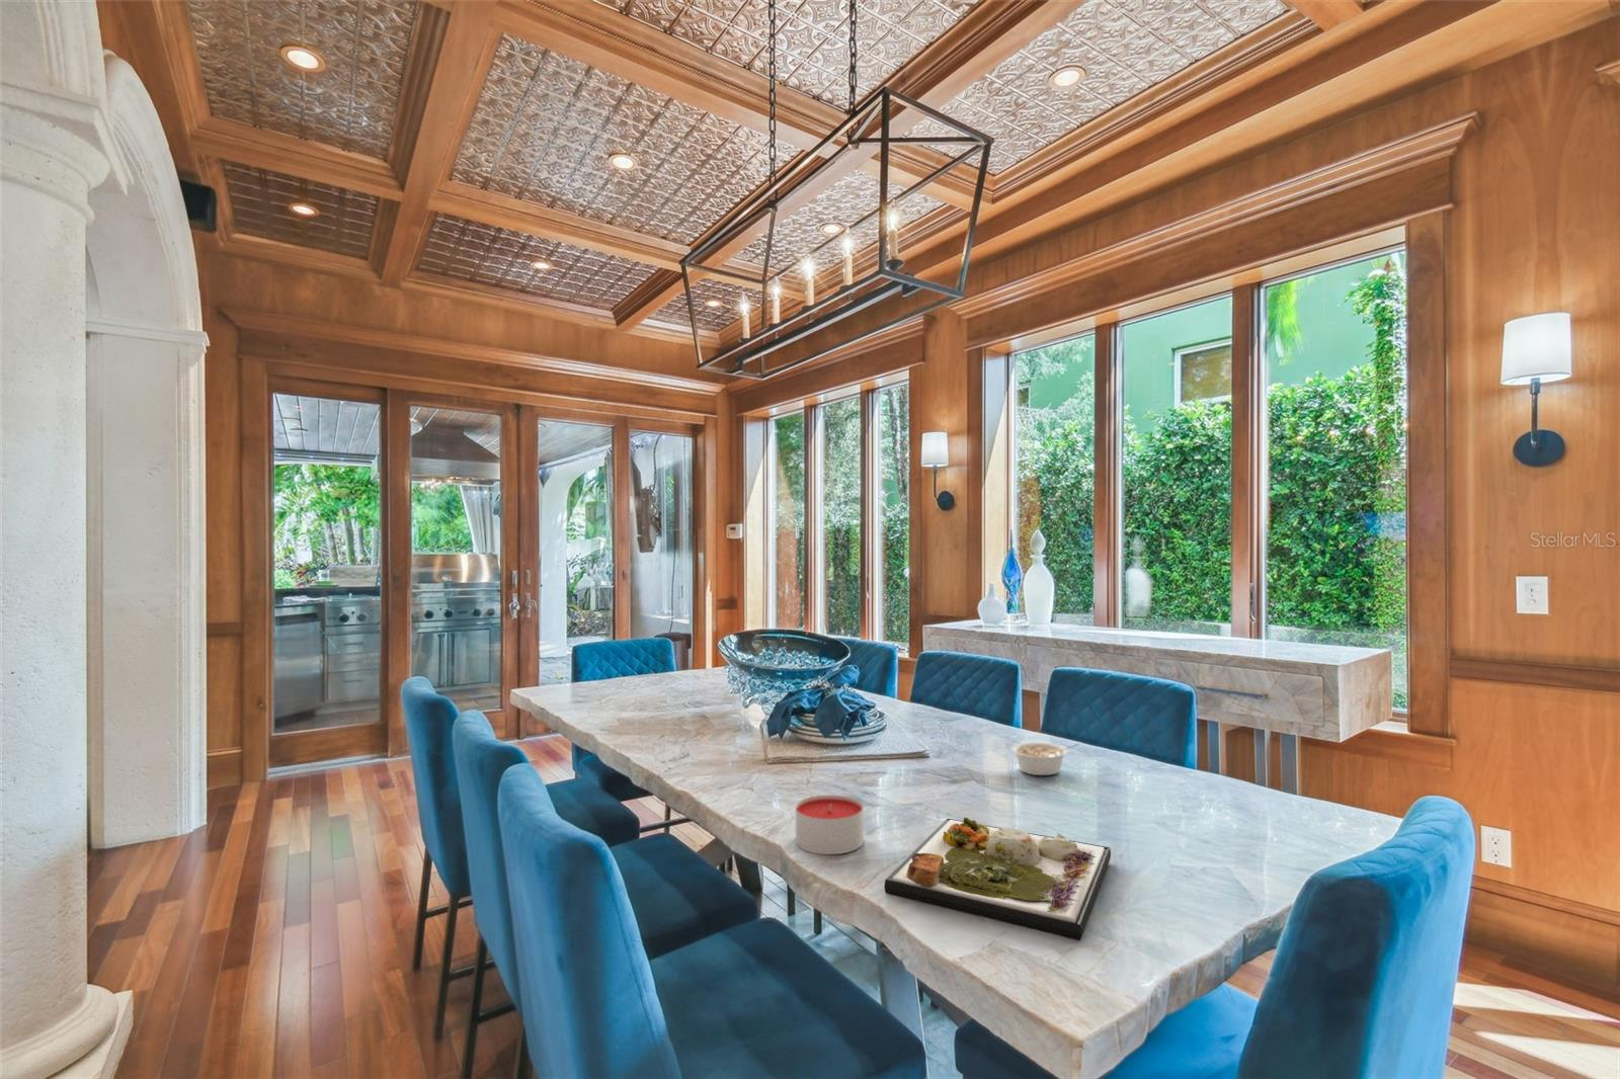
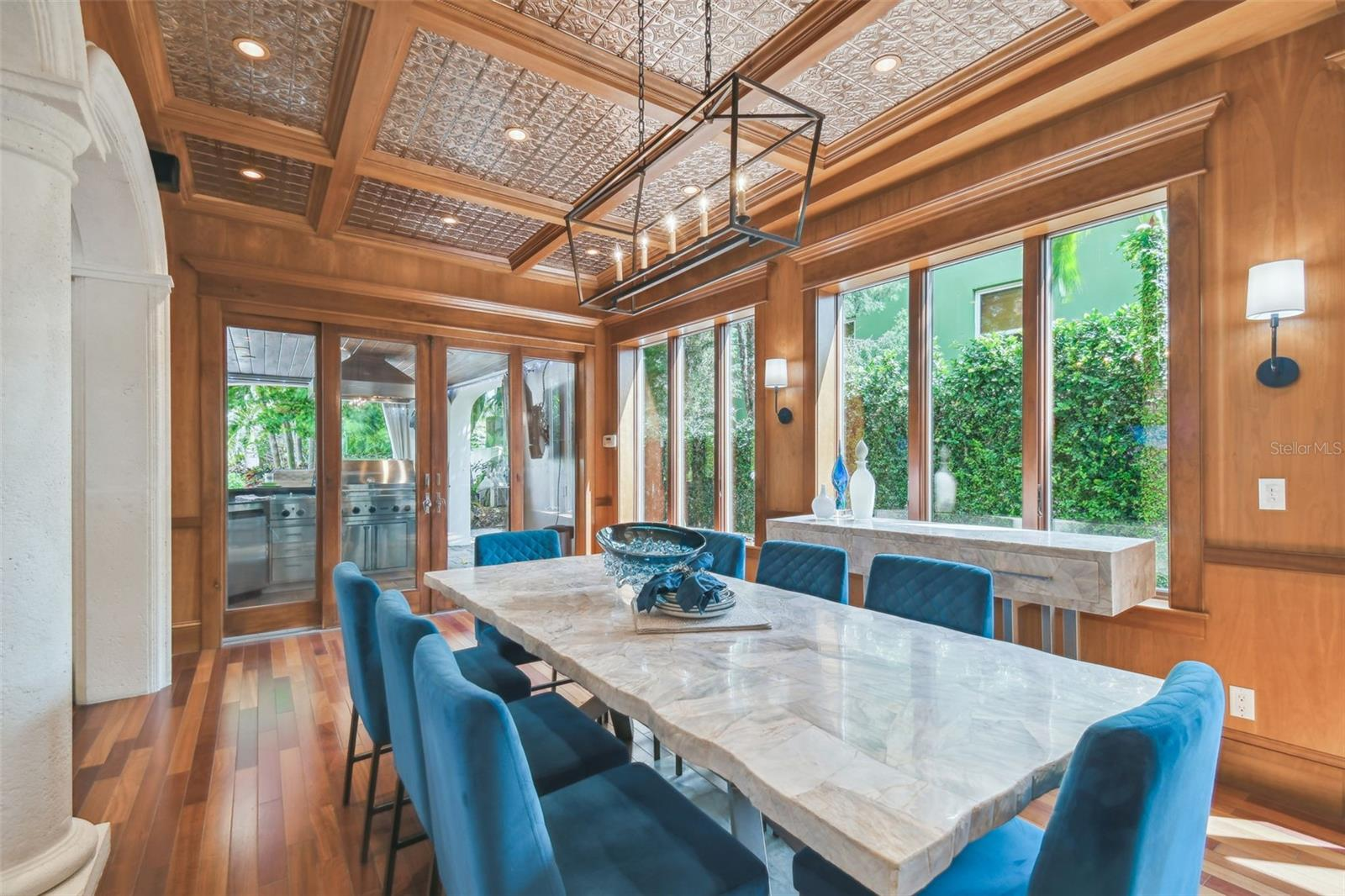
- candle [795,795,865,855]
- legume [1009,741,1080,777]
- dinner plate [883,816,1112,942]
